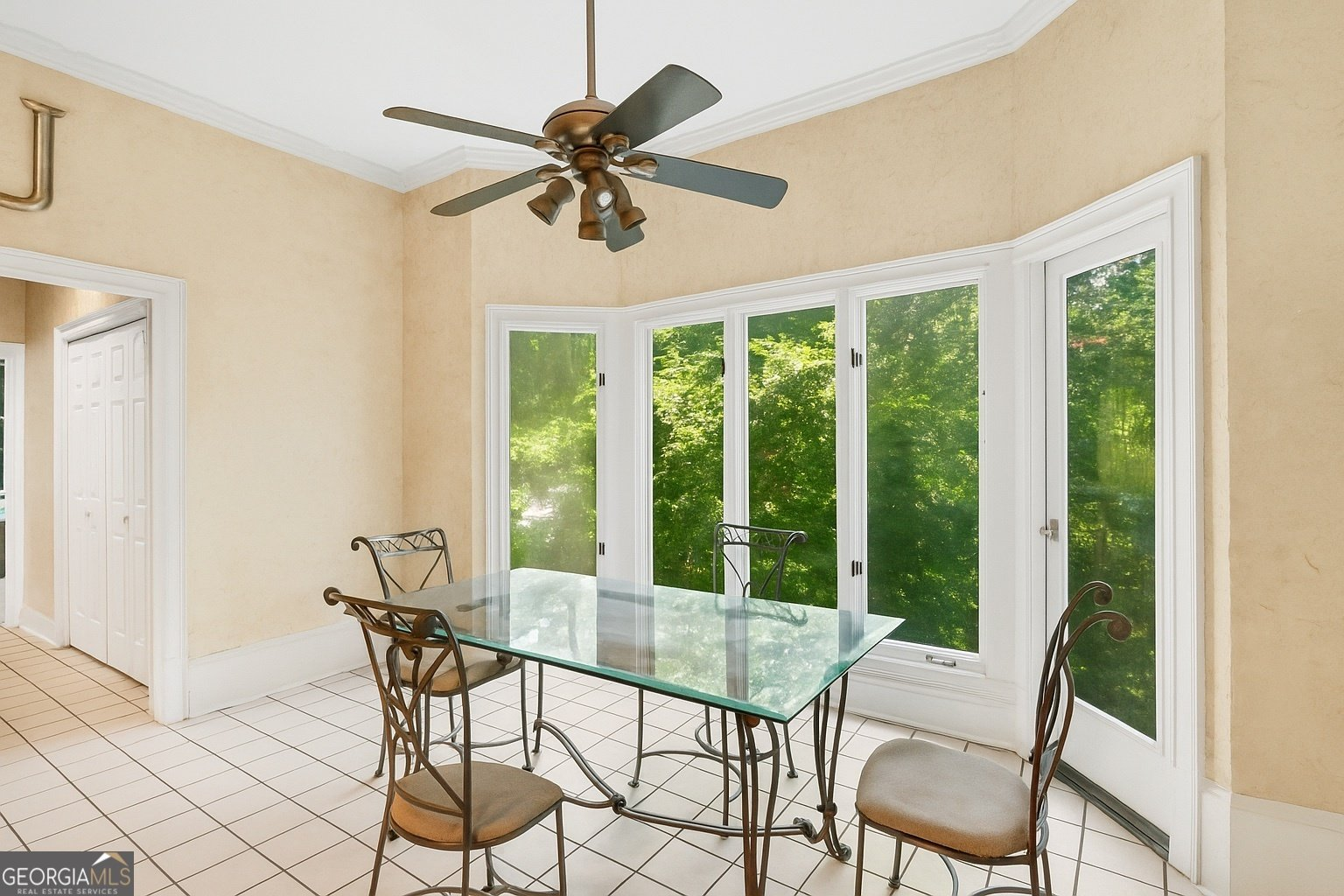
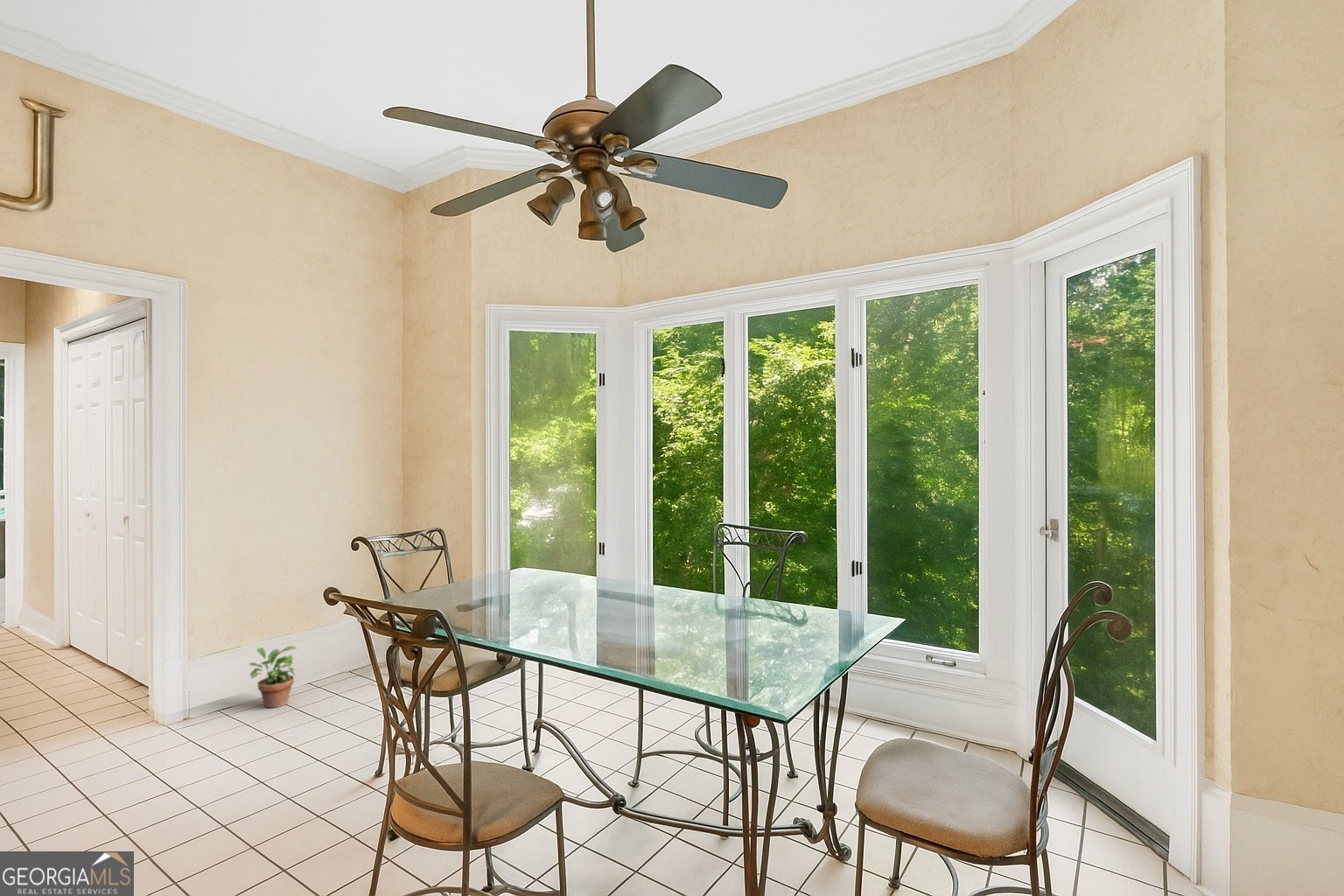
+ potted plant [248,645,298,709]
